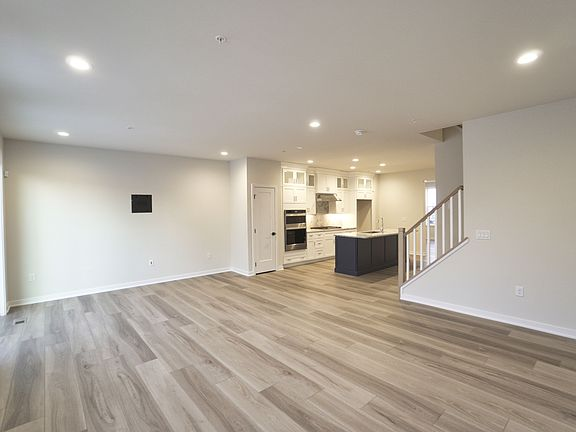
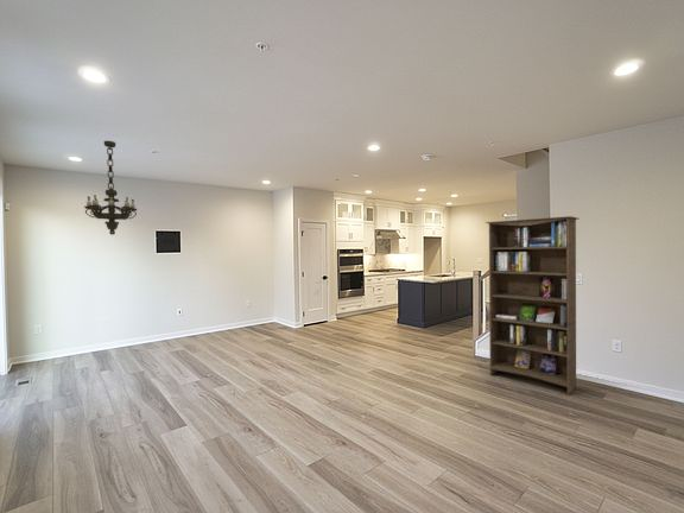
+ bookcase [484,215,581,395]
+ chandelier [83,140,138,236]
